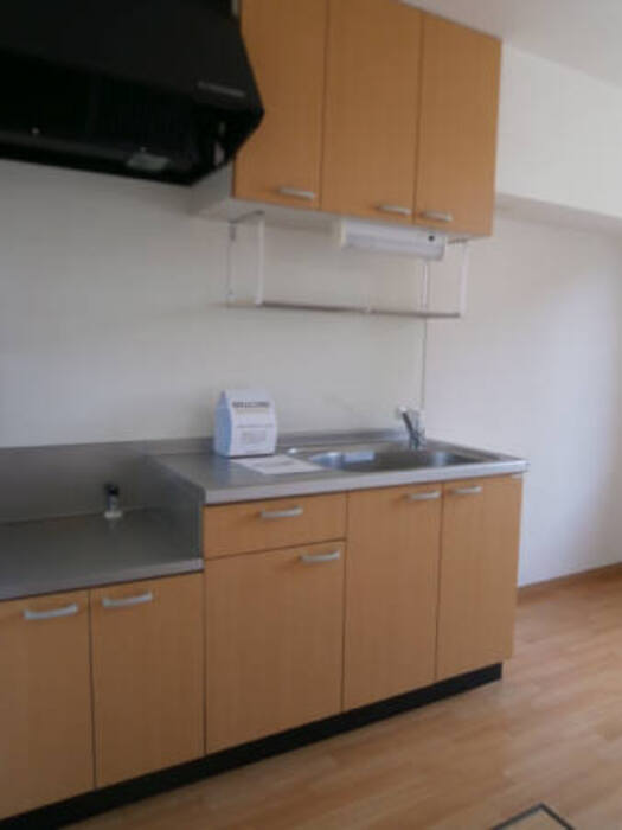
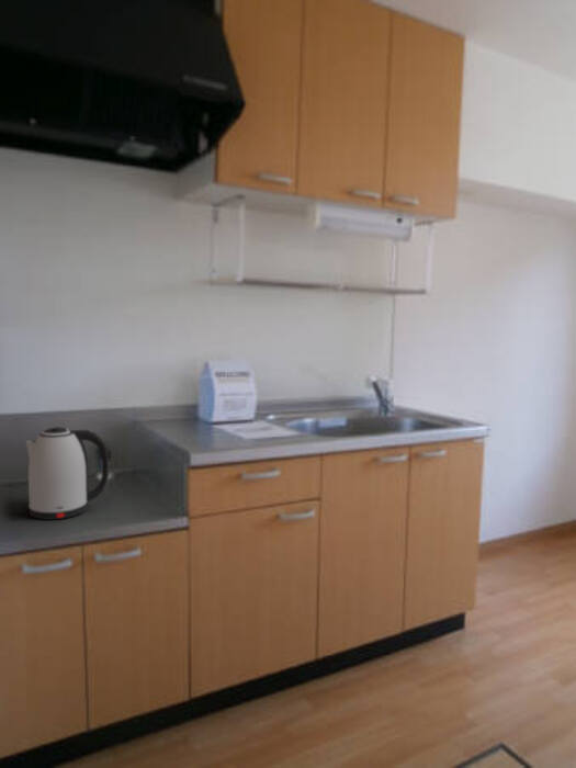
+ kettle [25,426,110,521]
